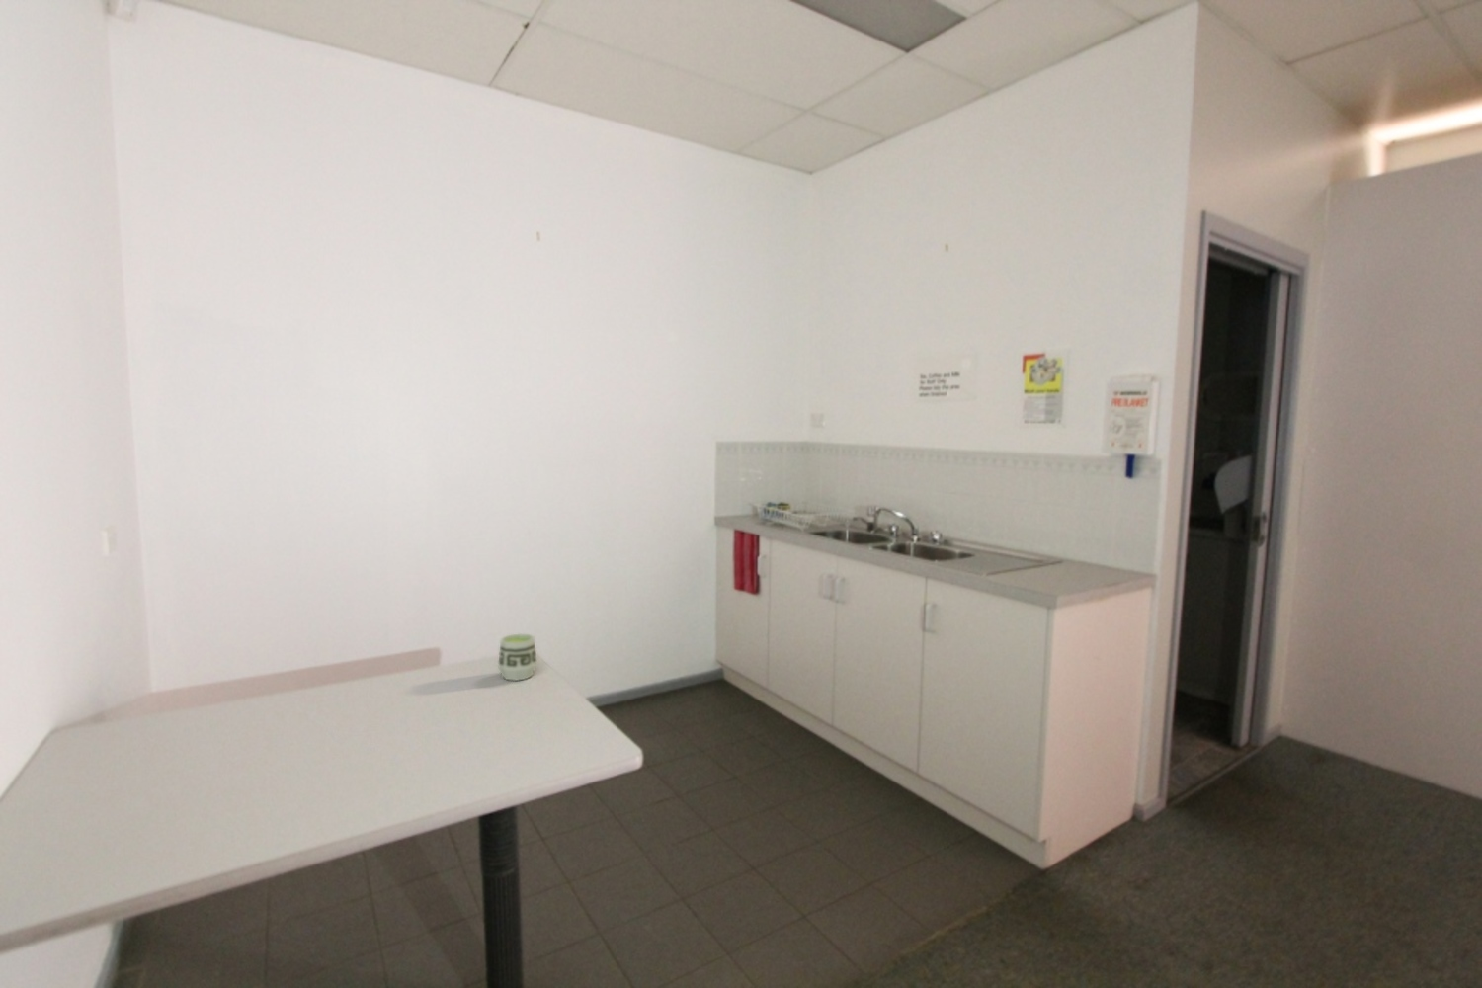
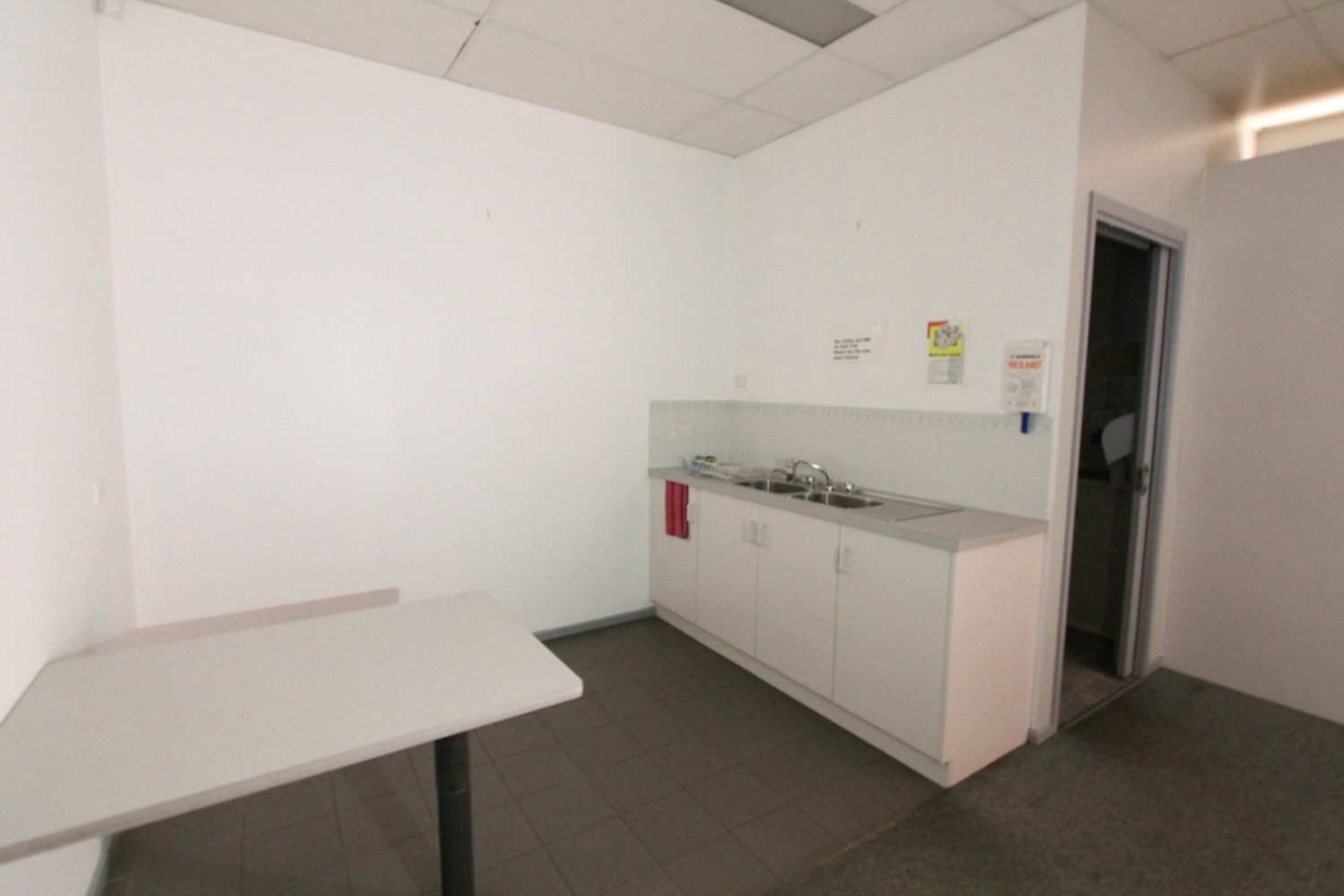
- cup [497,633,538,681]
